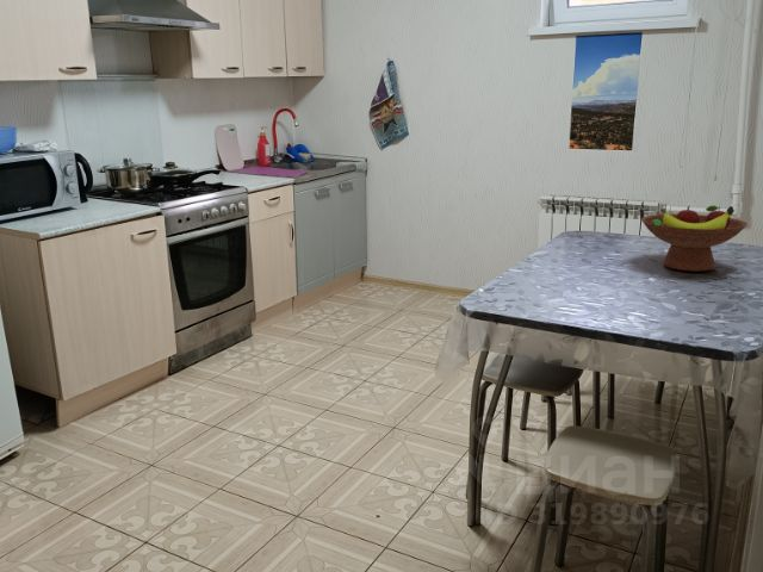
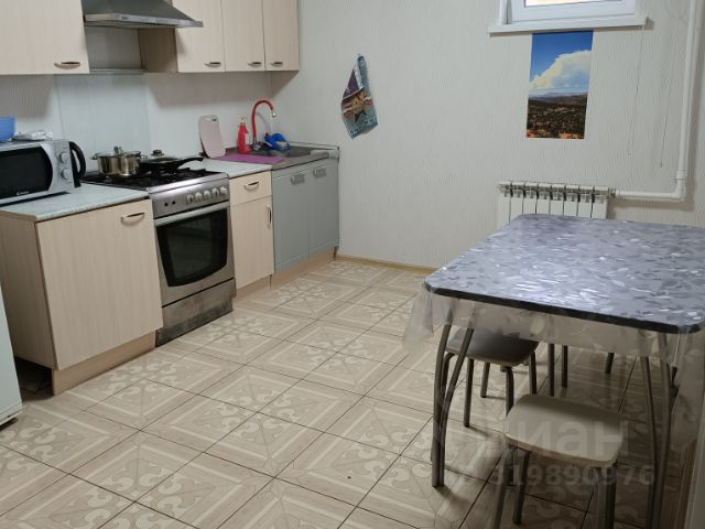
- fruit bowl [640,204,749,273]
